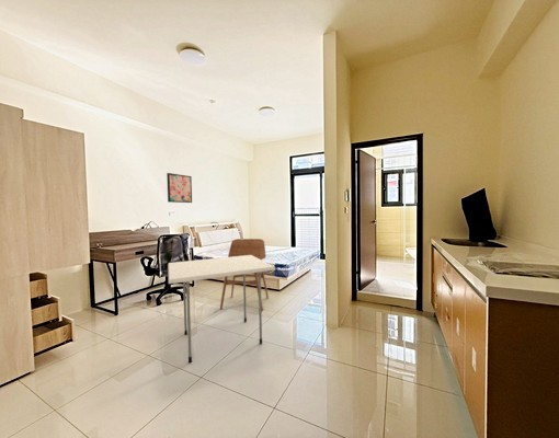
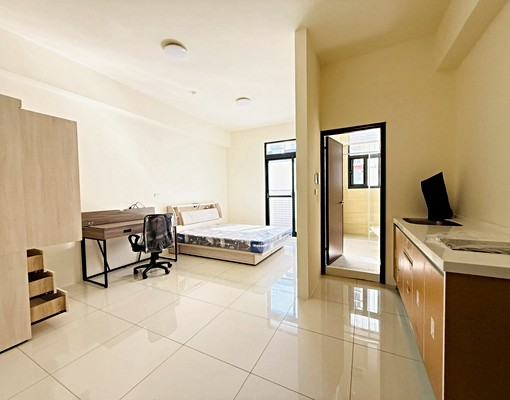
- dining table [167,255,276,364]
- dining chair [219,238,270,312]
- wall art [166,172,193,204]
